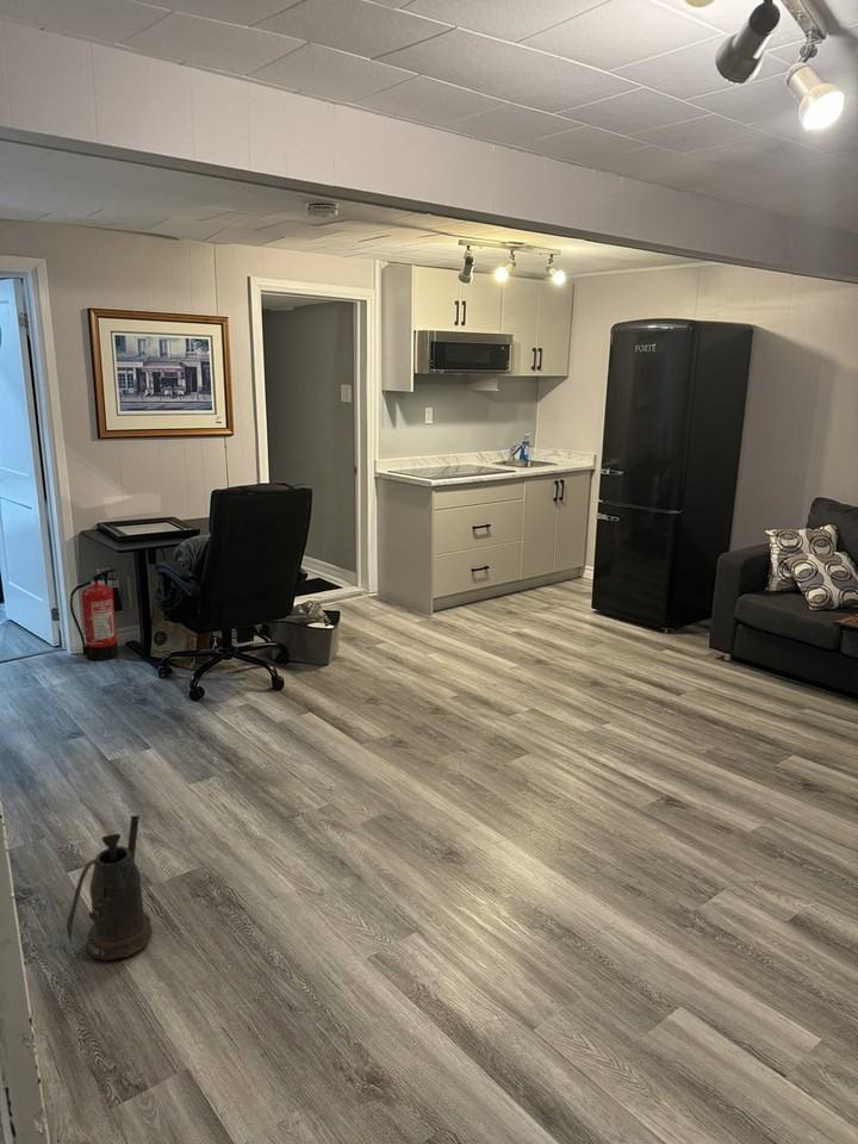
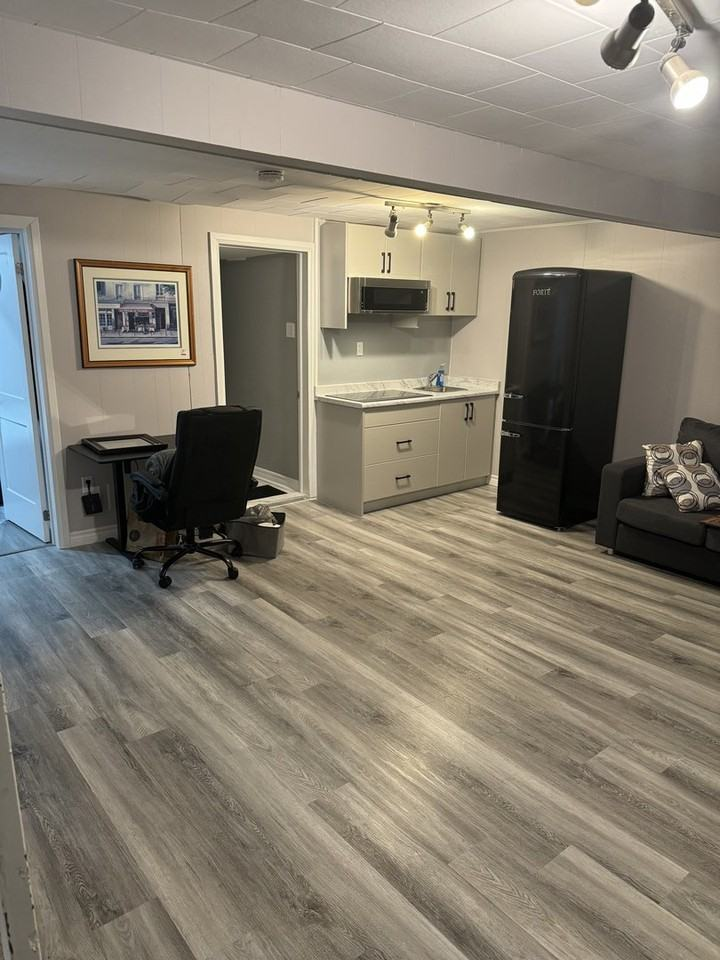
- watering can [66,814,154,962]
- fire extinguisher [69,567,119,661]
